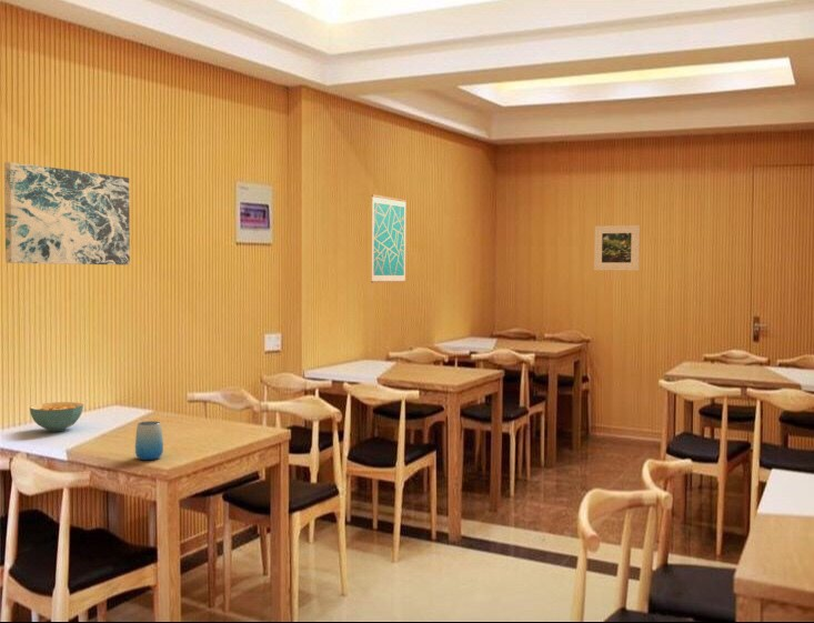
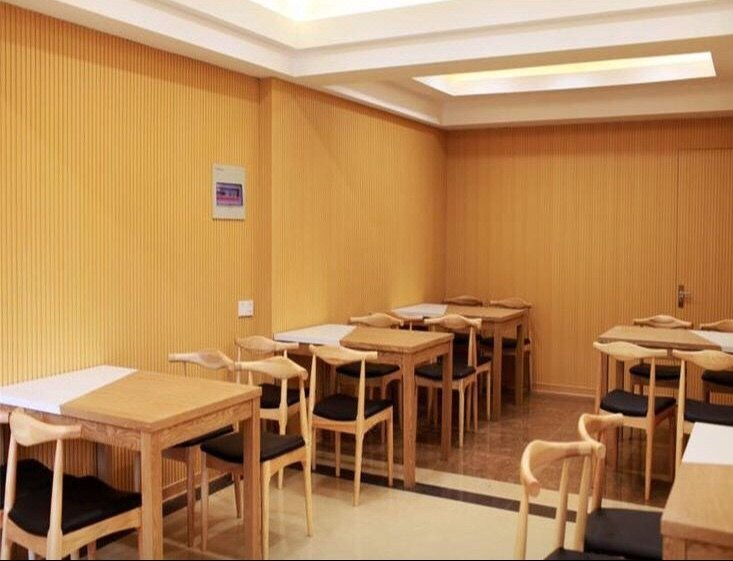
- wall art [370,193,408,284]
- cup [134,420,164,461]
- wall art [3,161,131,265]
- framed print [593,224,641,271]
- cereal bowl [29,401,84,432]
